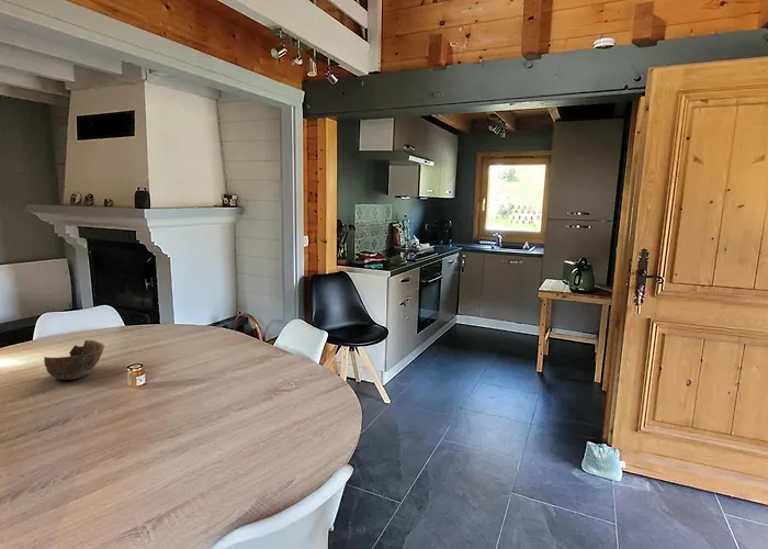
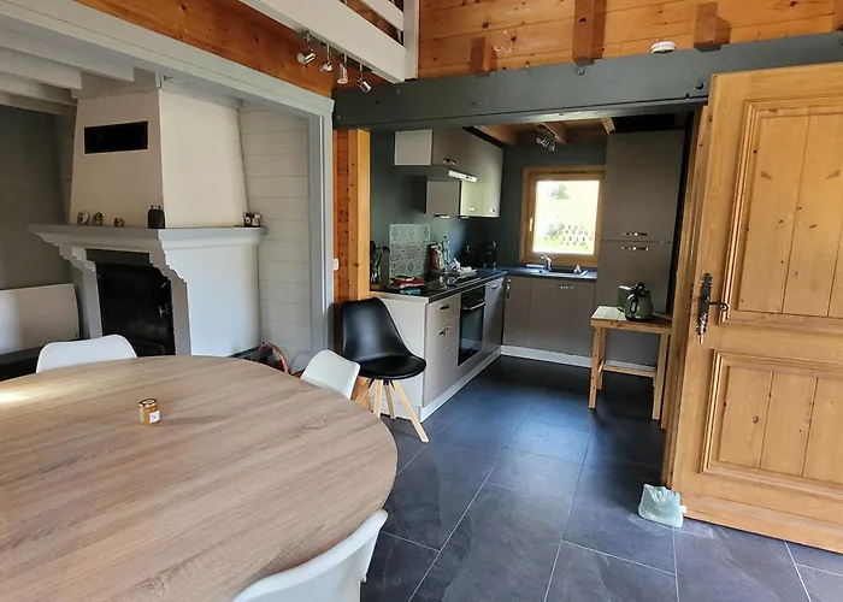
- bowl [43,339,105,381]
